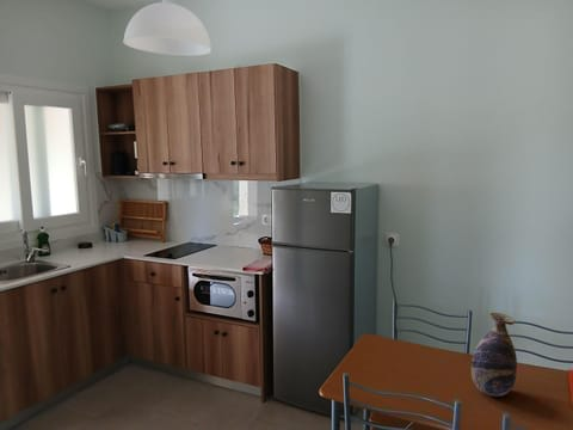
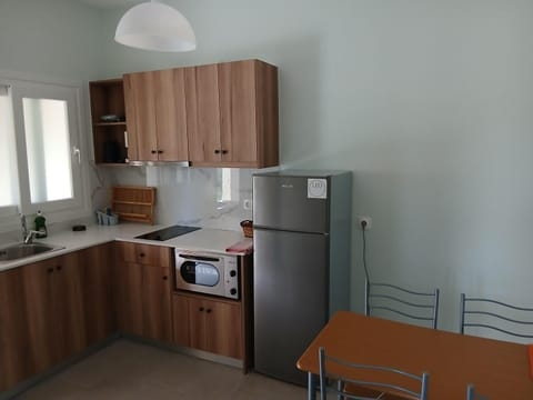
- vase [470,312,518,398]
